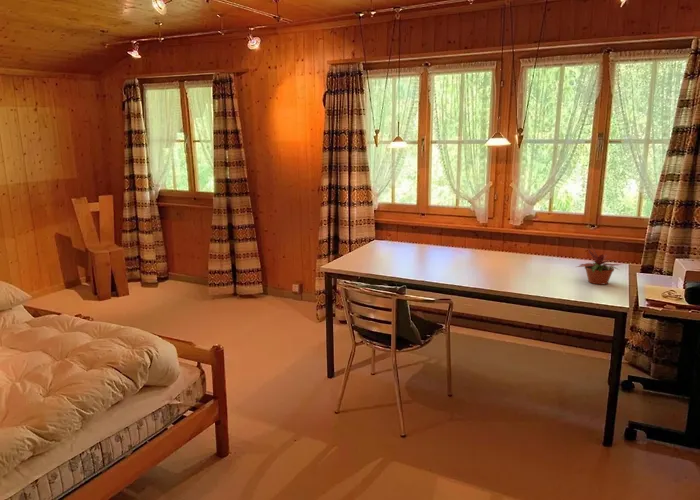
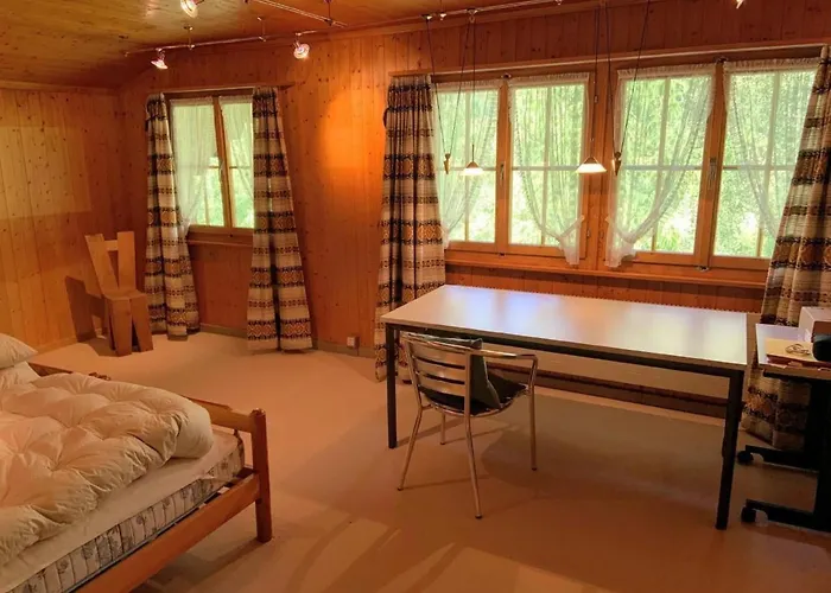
- potted plant [576,245,624,286]
